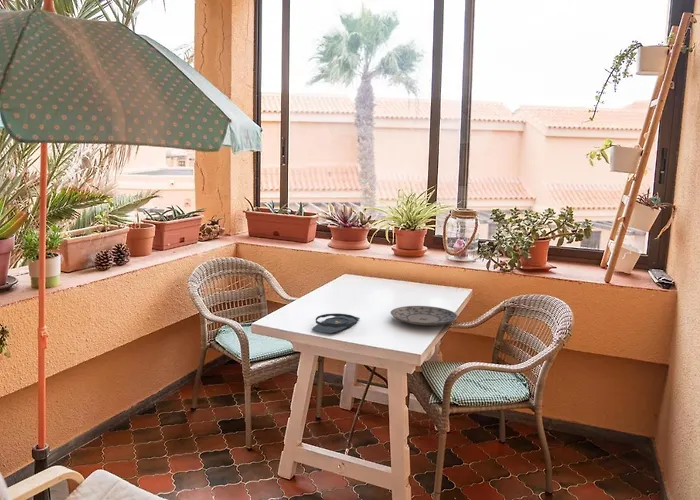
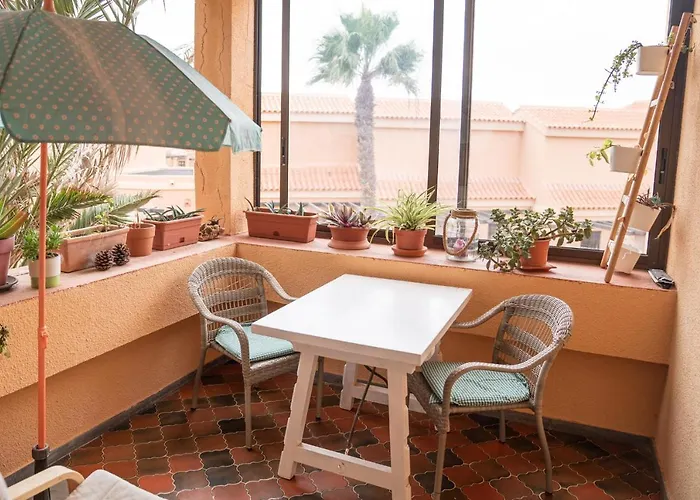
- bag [311,313,360,334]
- plate [390,305,458,326]
